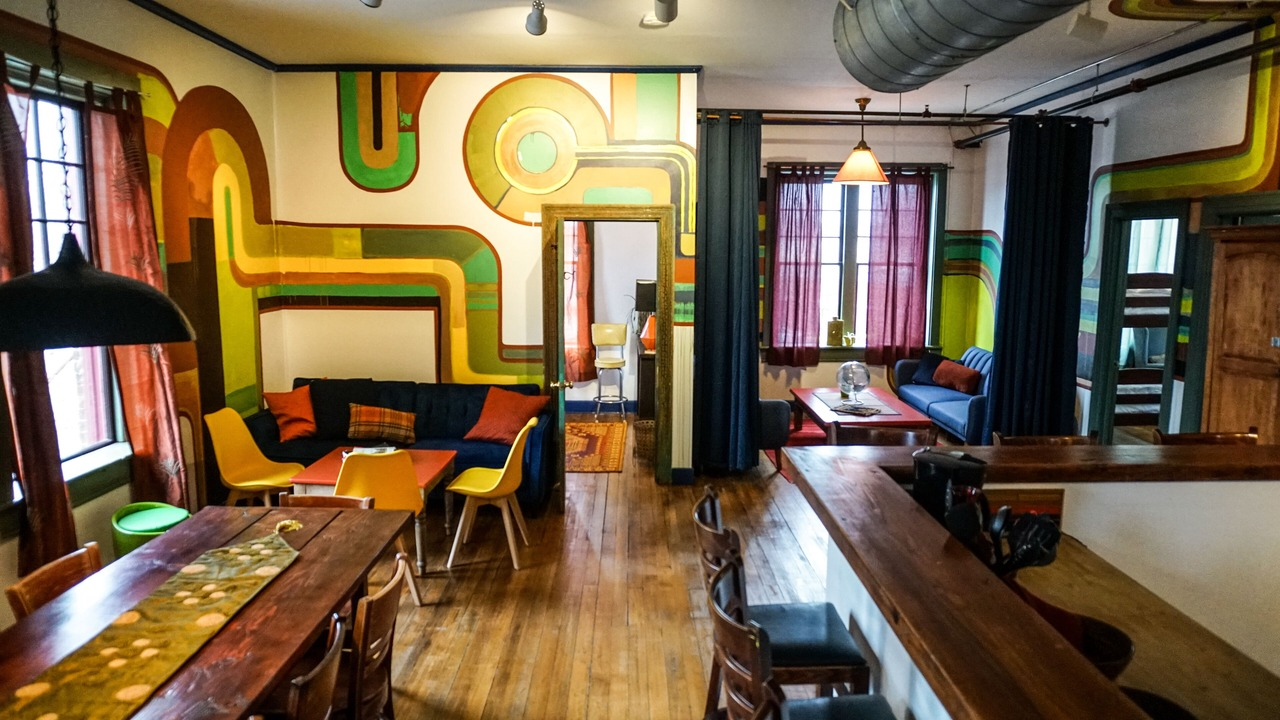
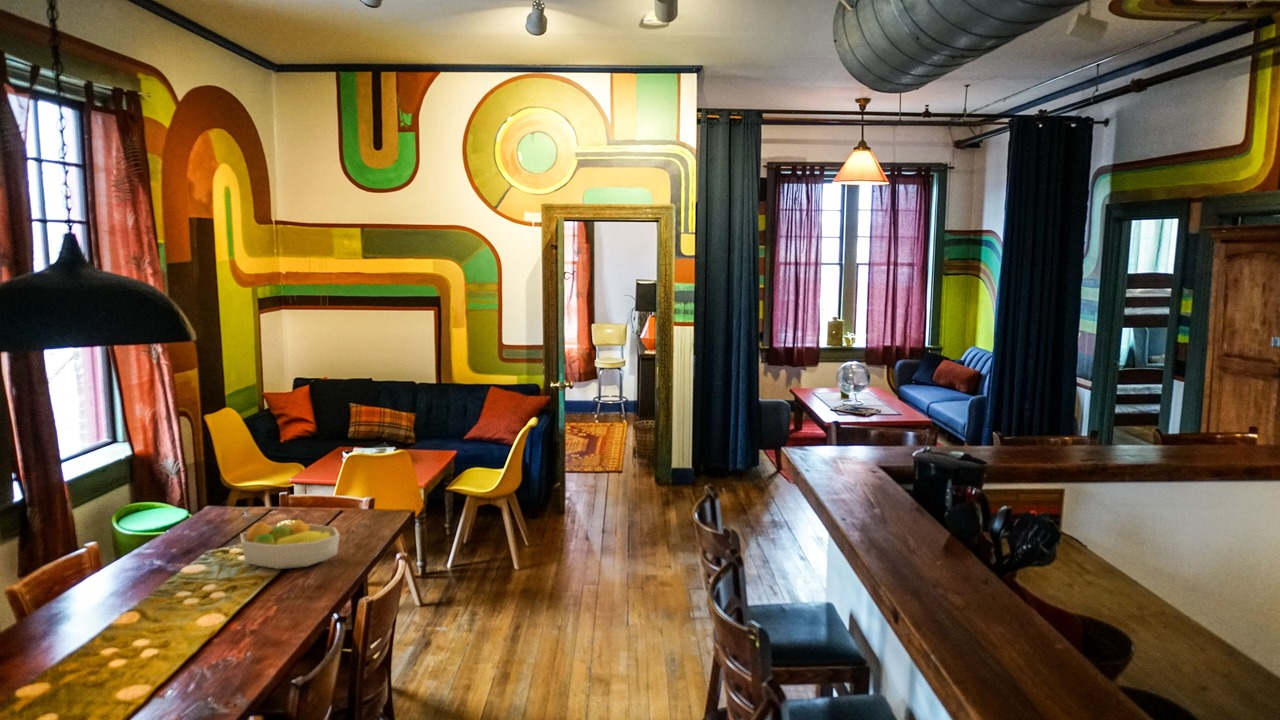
+ fruit bowl [239,518,341,570]
